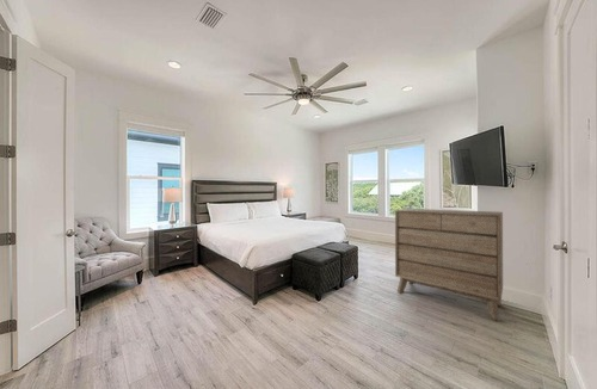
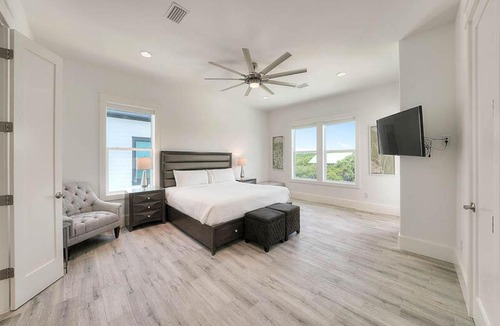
- dresser [394,208,504,321]
